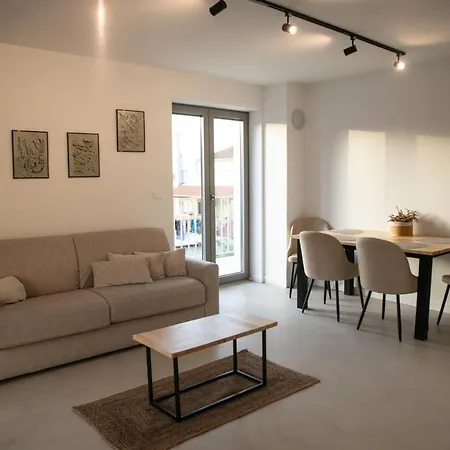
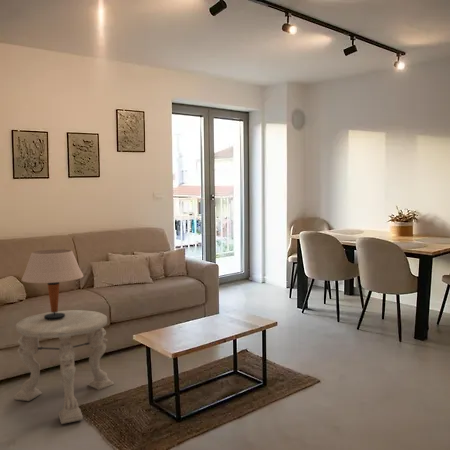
+ side table [13,309,115,425]
+ table lamp [21,249,84,320]
